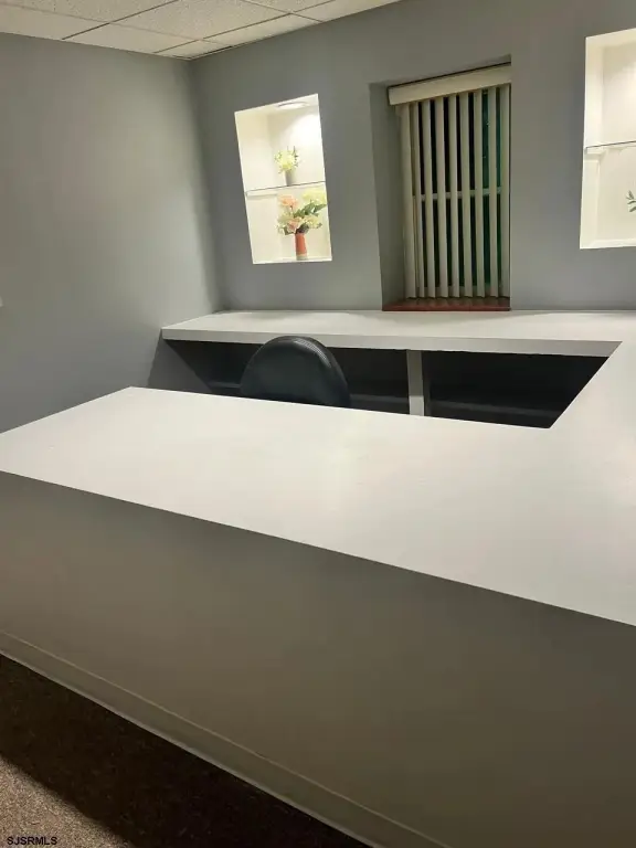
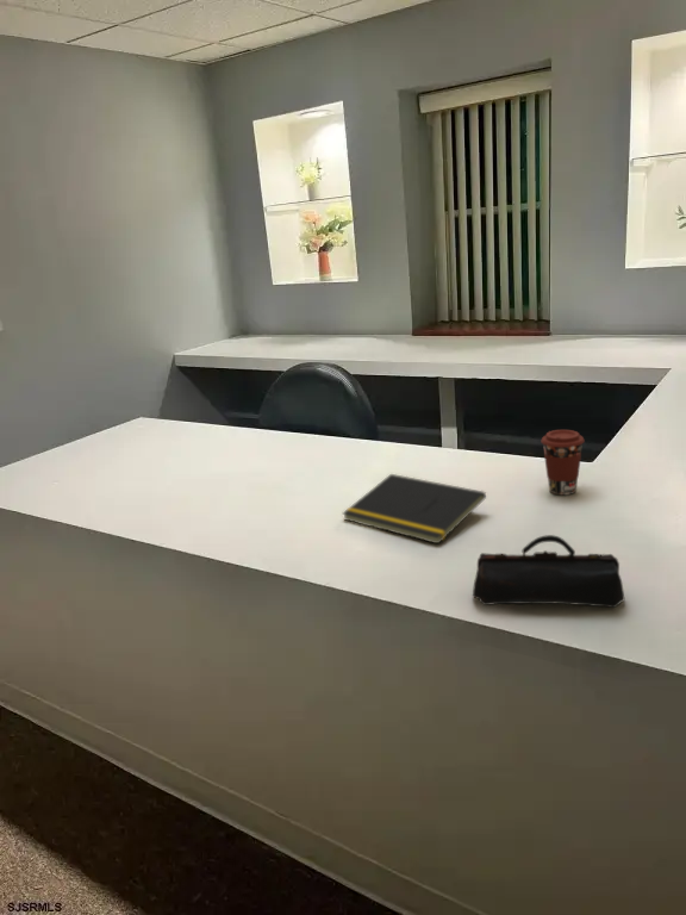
+ coffee cup [540,429,586,496]
+ pencil case [472,534,625,609]
+ notepad [341,473,487,544]
